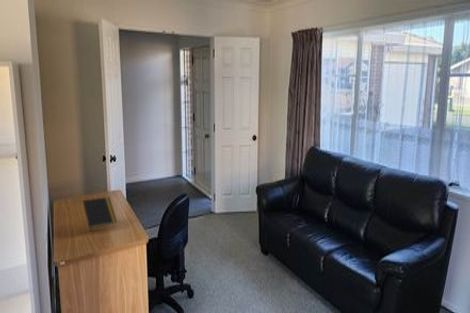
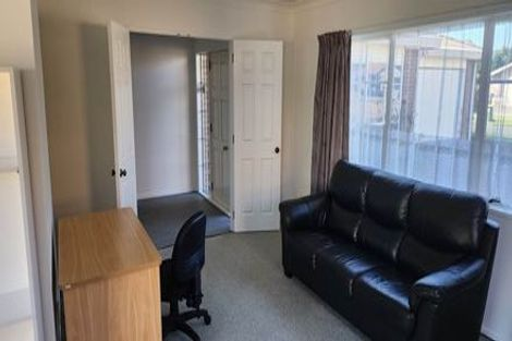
- notepad [82,196,118,231]
